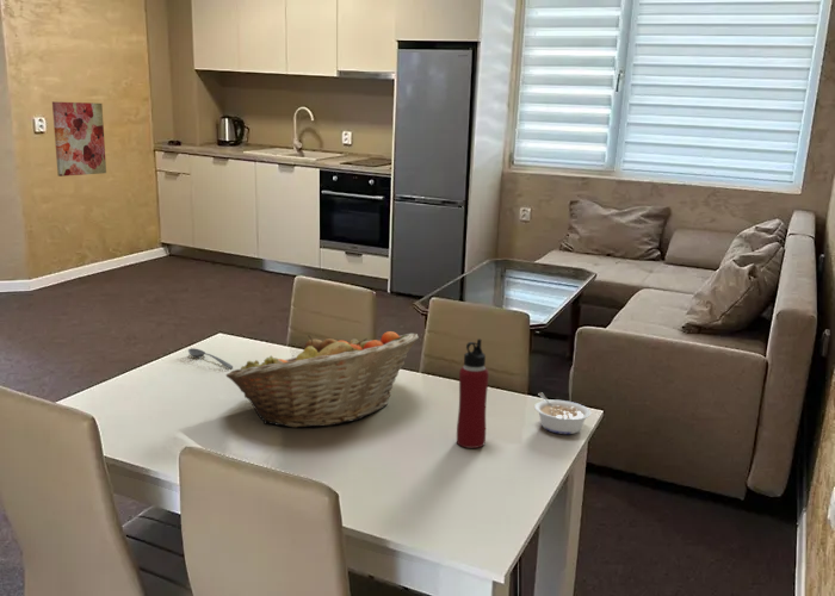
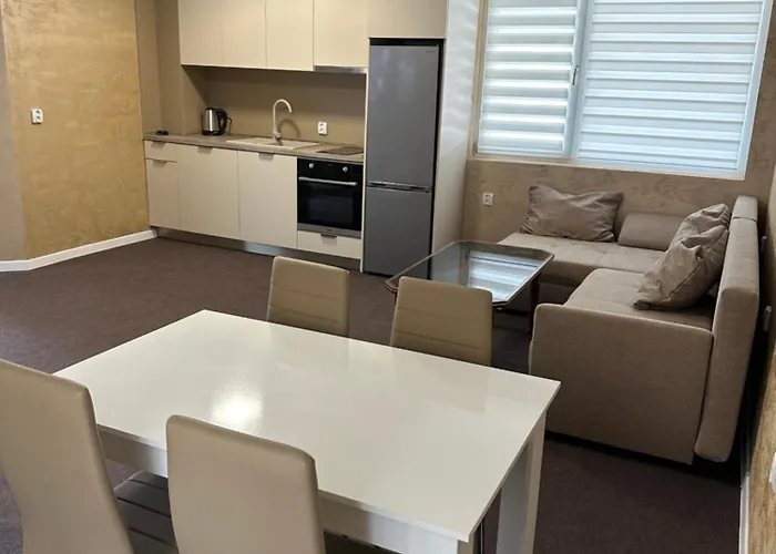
- fruit basket [225,330,420,429]
- wall art [51,101,107,178]
- water bottle [456,337,490,449]
- soupspoon [187,347,234,370]
- legume [533,391,592,435]
